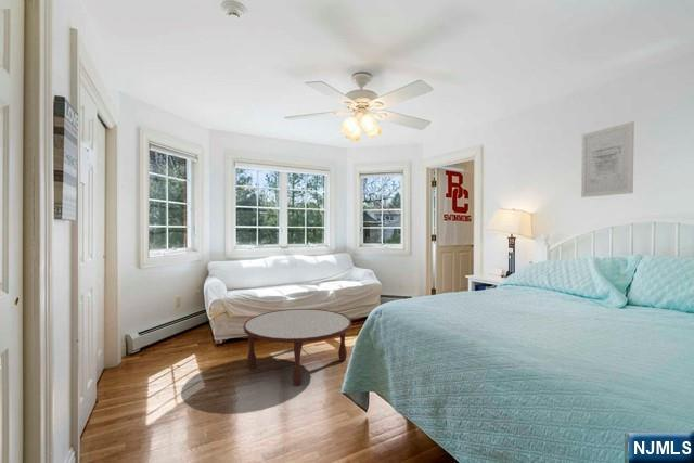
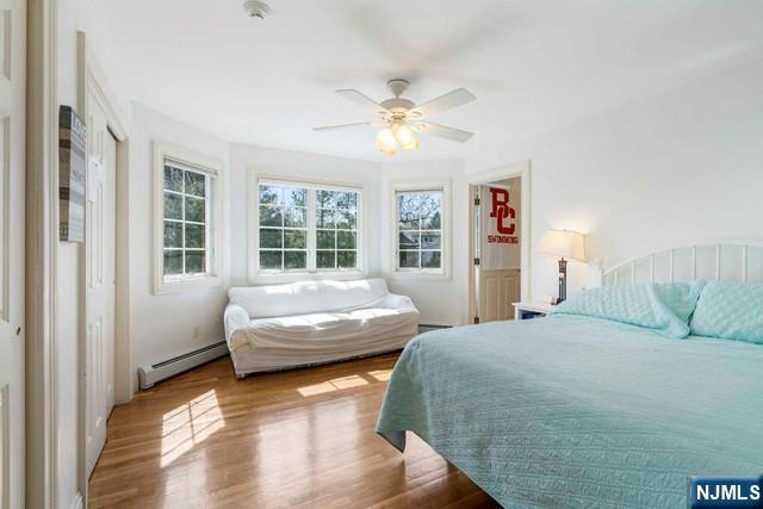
- coffee table [243,308,352,387]
- wall art [580,120,635,198]
